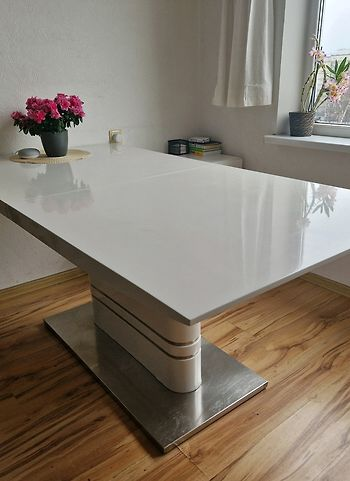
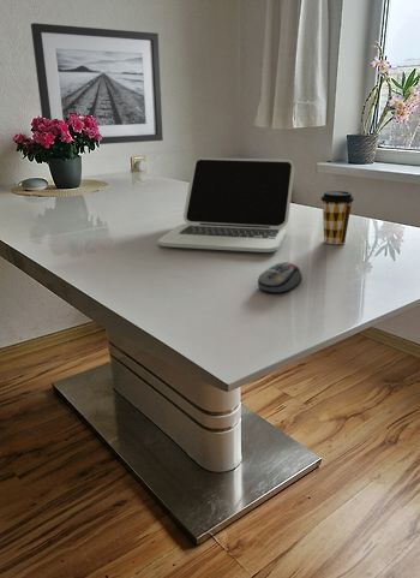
+ wall art [30,22,164,145]
+ coffee cup [320,190,355,245]
+ laptop [157,156,295,254]
+ computer mouse [257,261,304,294]
